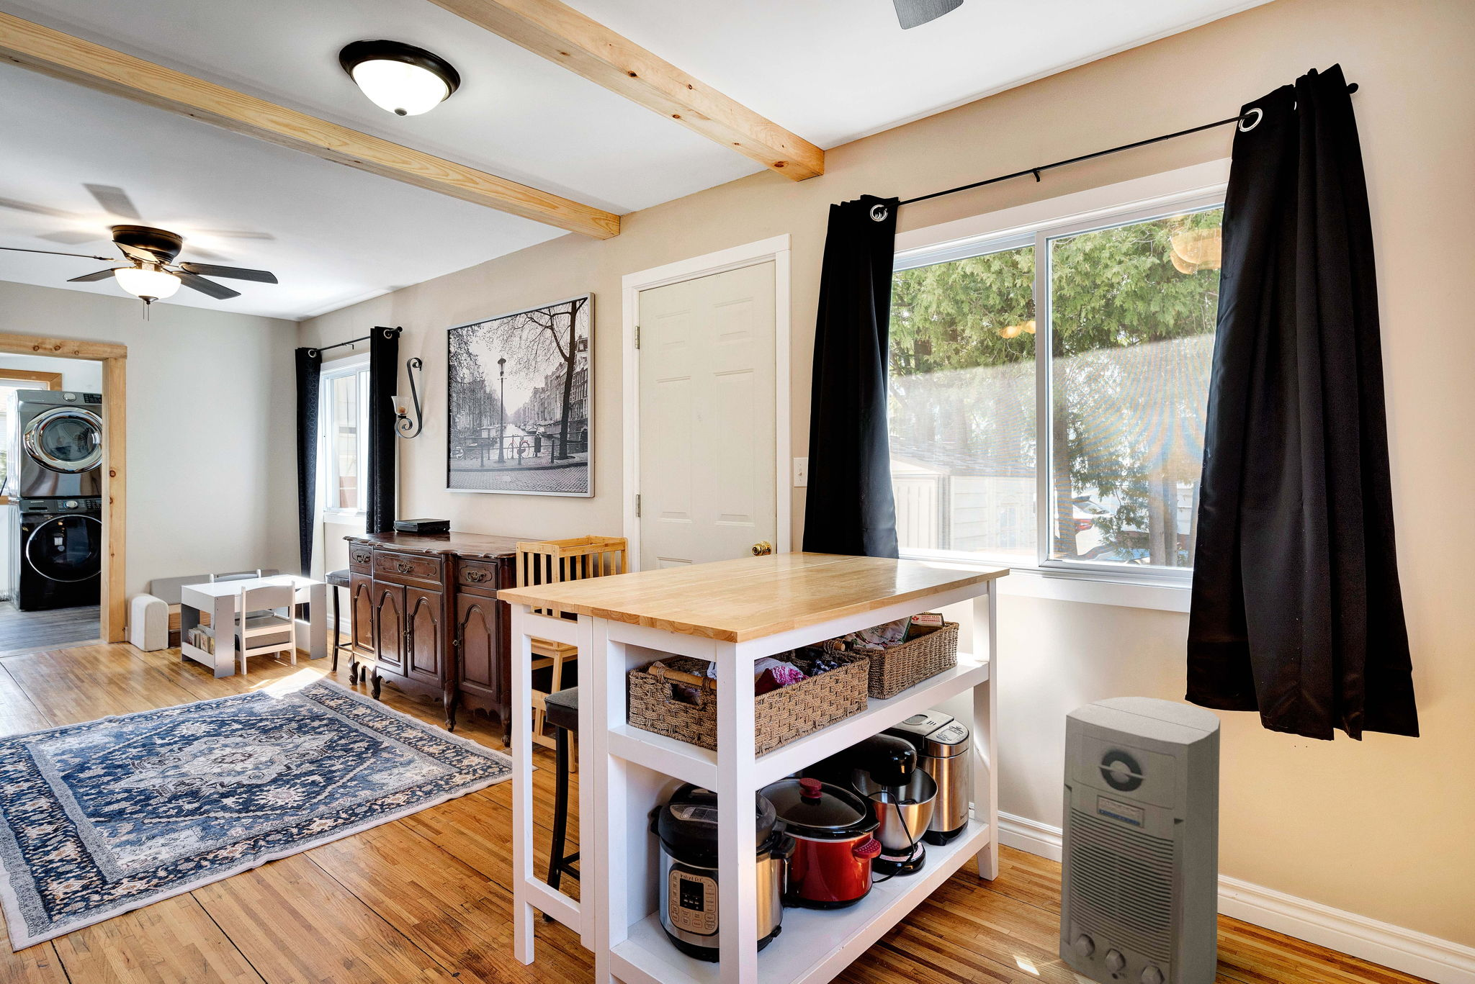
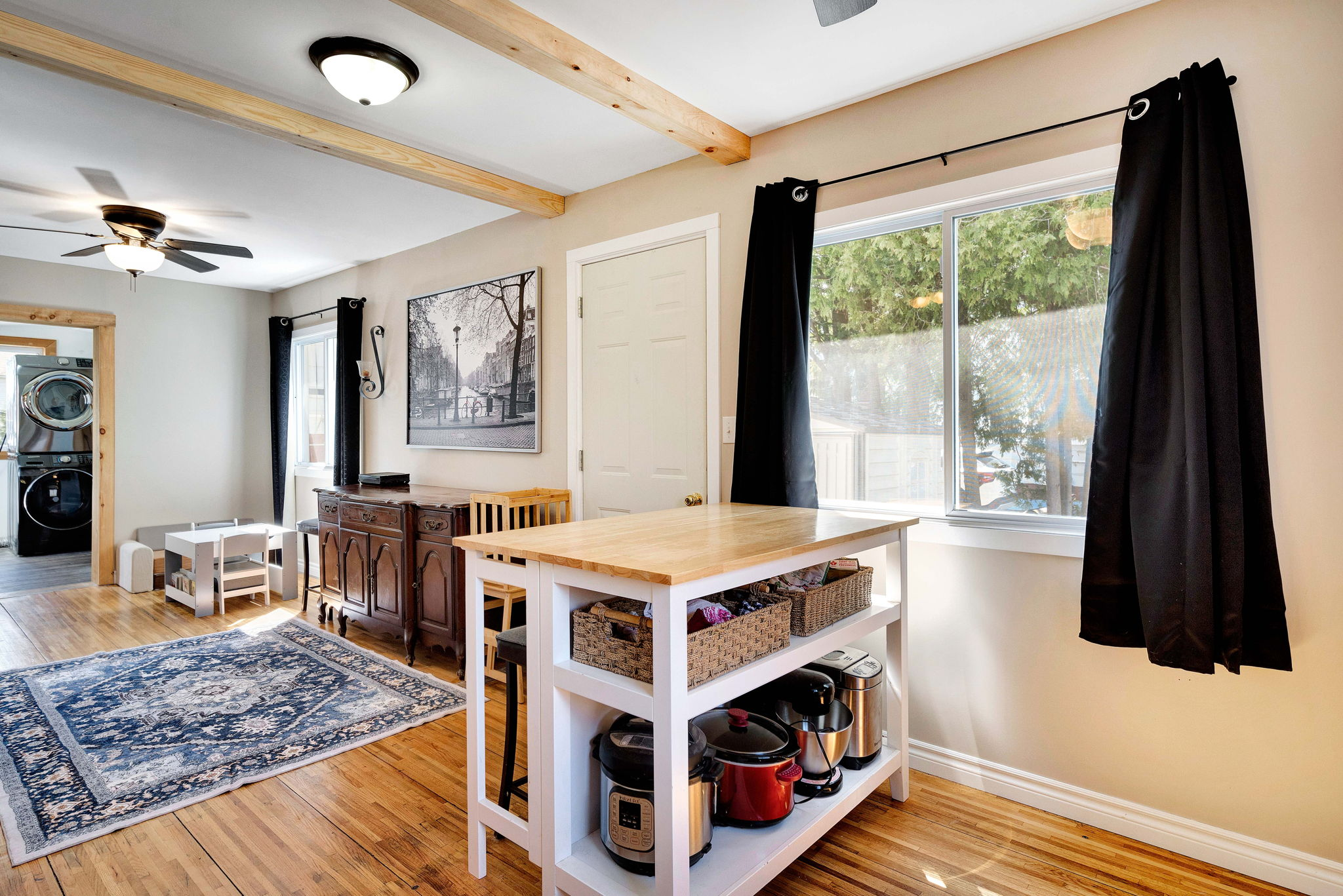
- air purifier [1059,696,1221,984]
